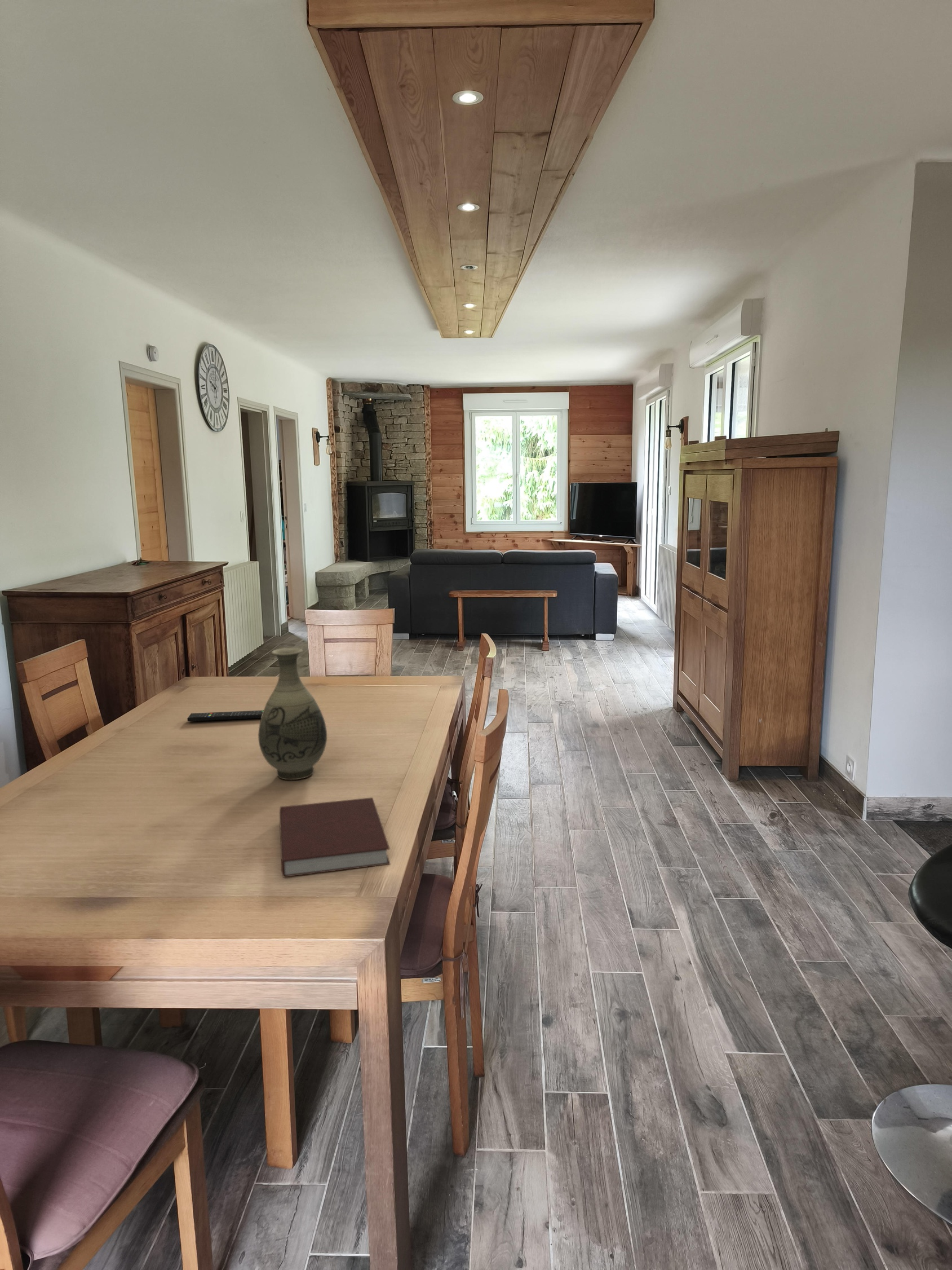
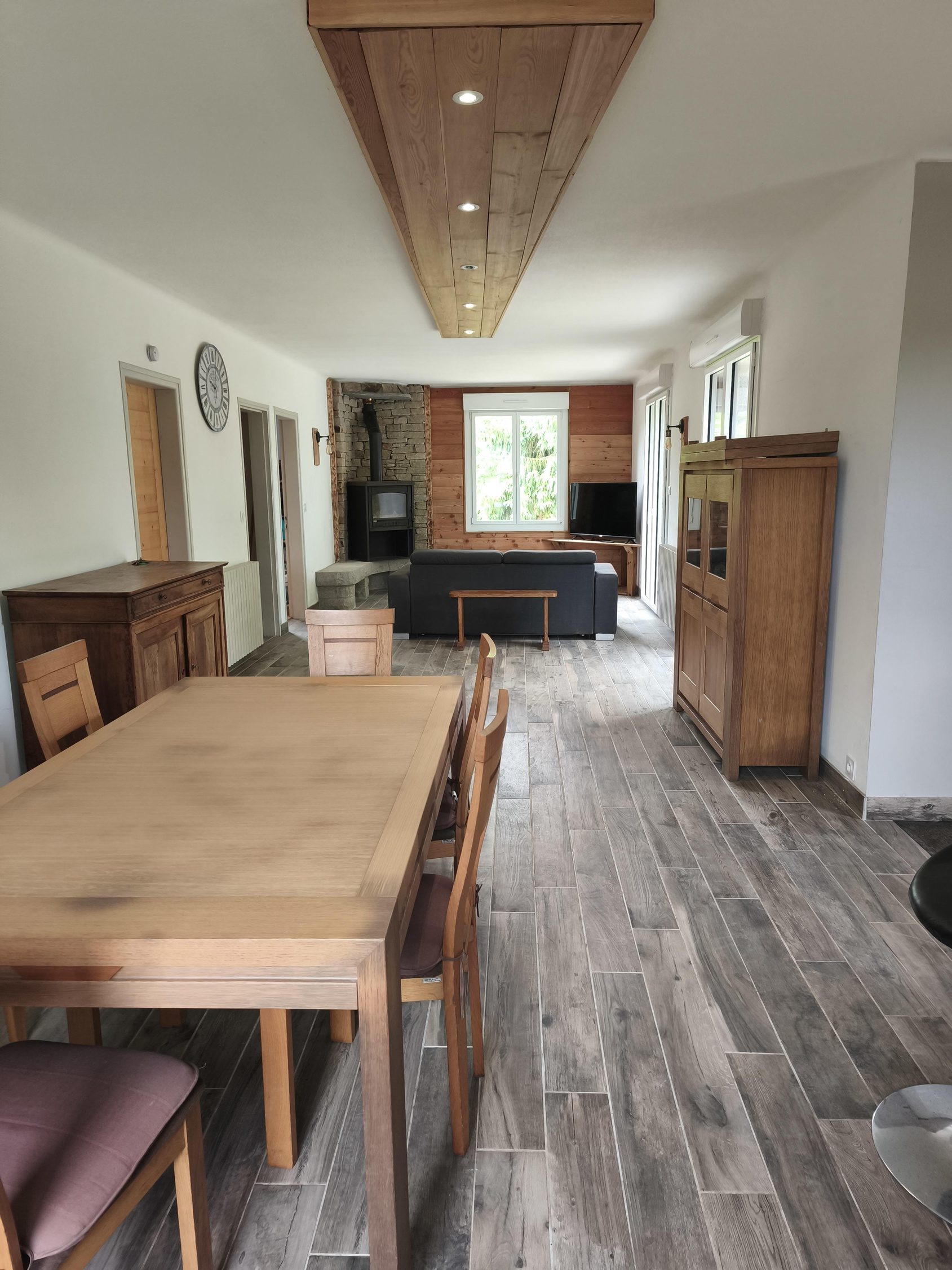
- vase [258,647,327,780]
- notebook [279,797,391,877]
- remote control [187,710,264,722]
